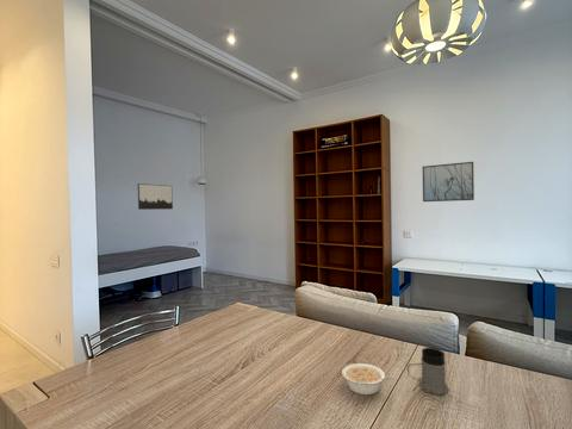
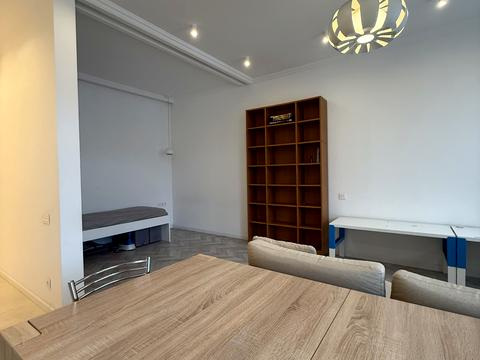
- wall art [137,182,174,211]
- mug [406,347,449,396]
- legume [341,362,393,396]
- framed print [422,161,475,203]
